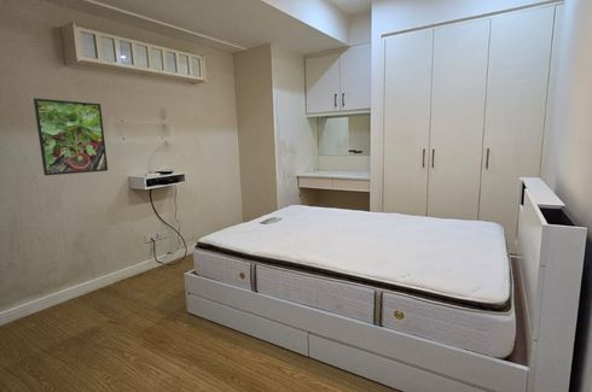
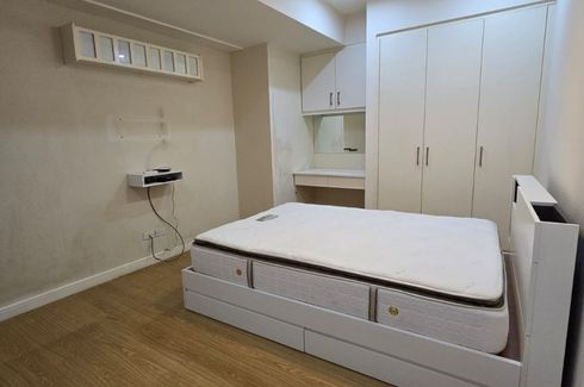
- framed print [33,98,109,176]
